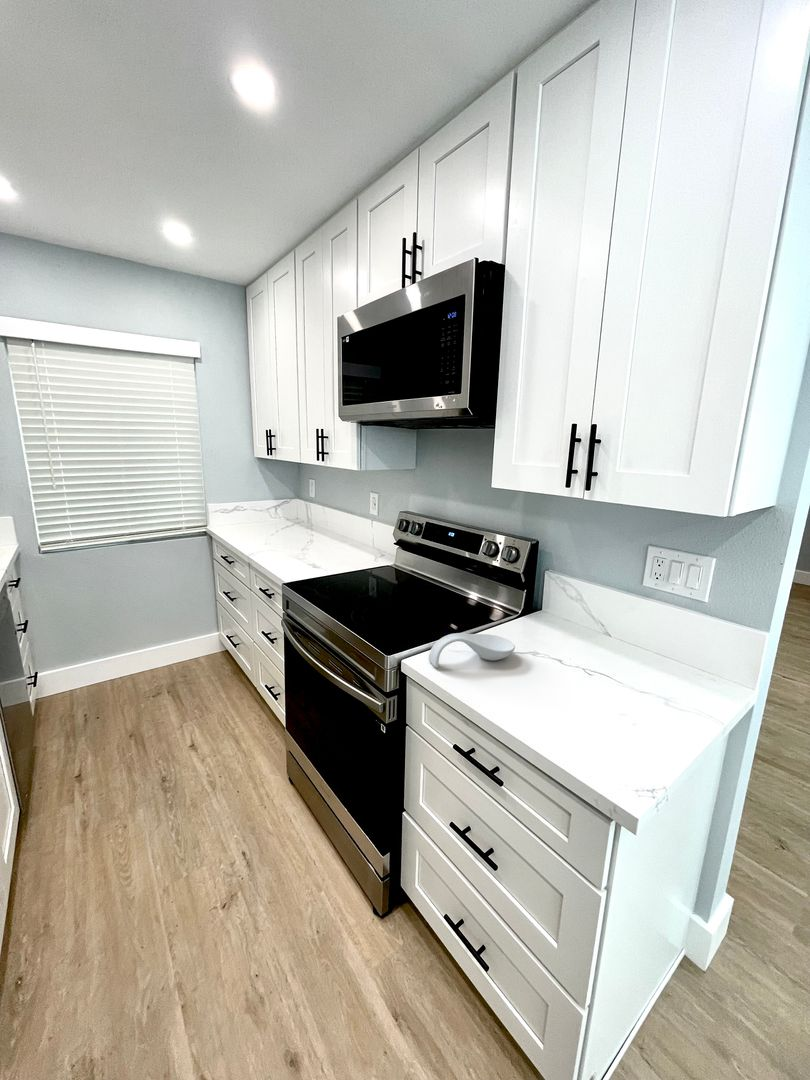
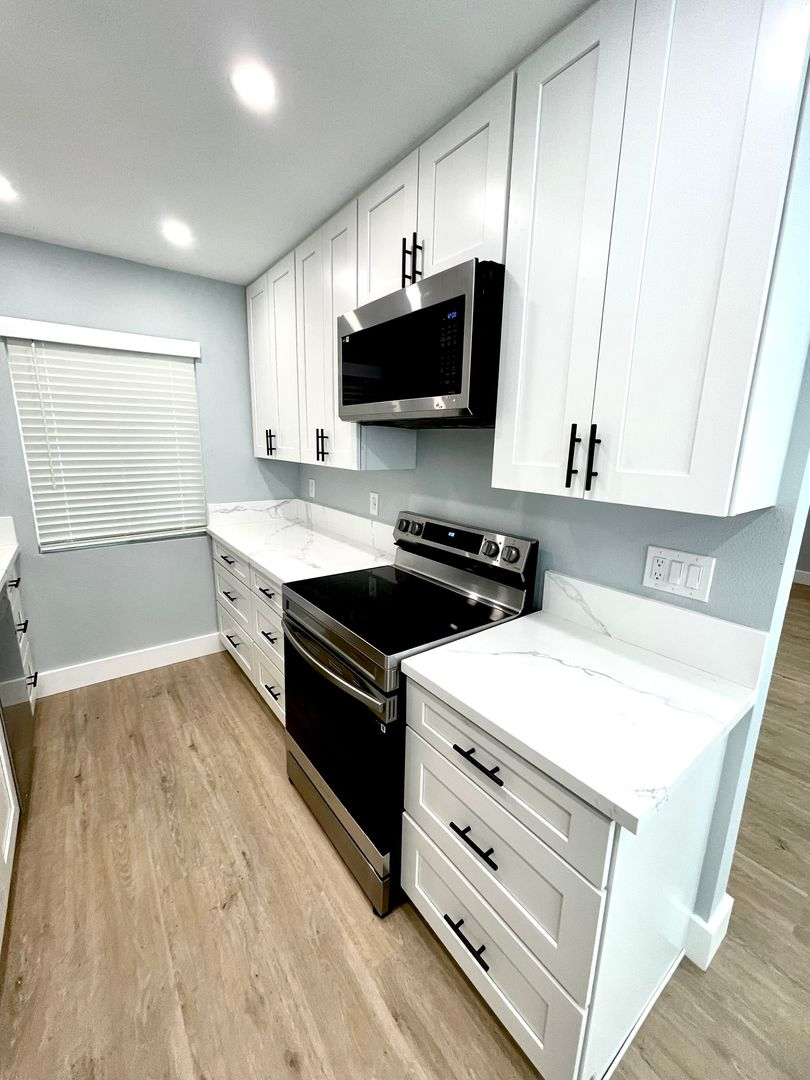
- spoon rest [428,632,516,669]
